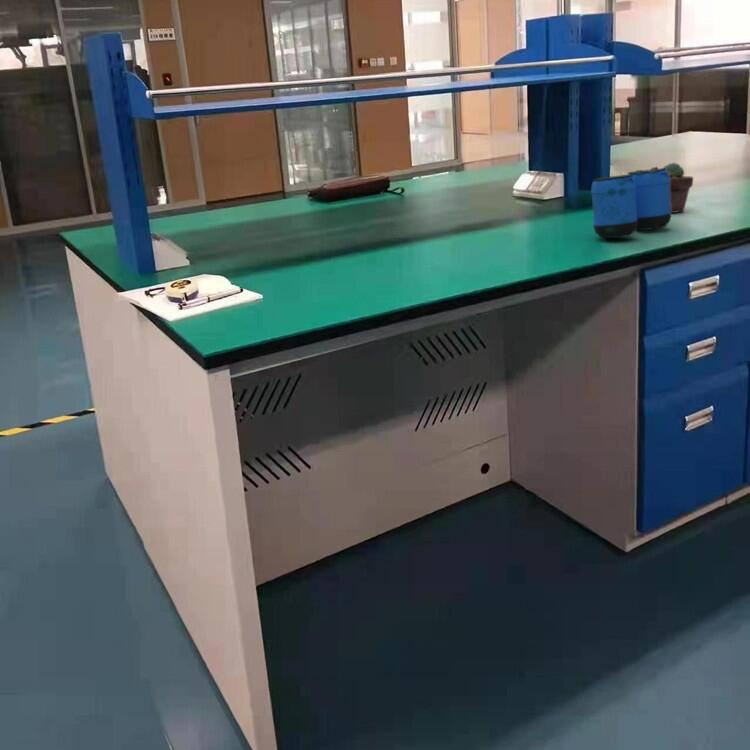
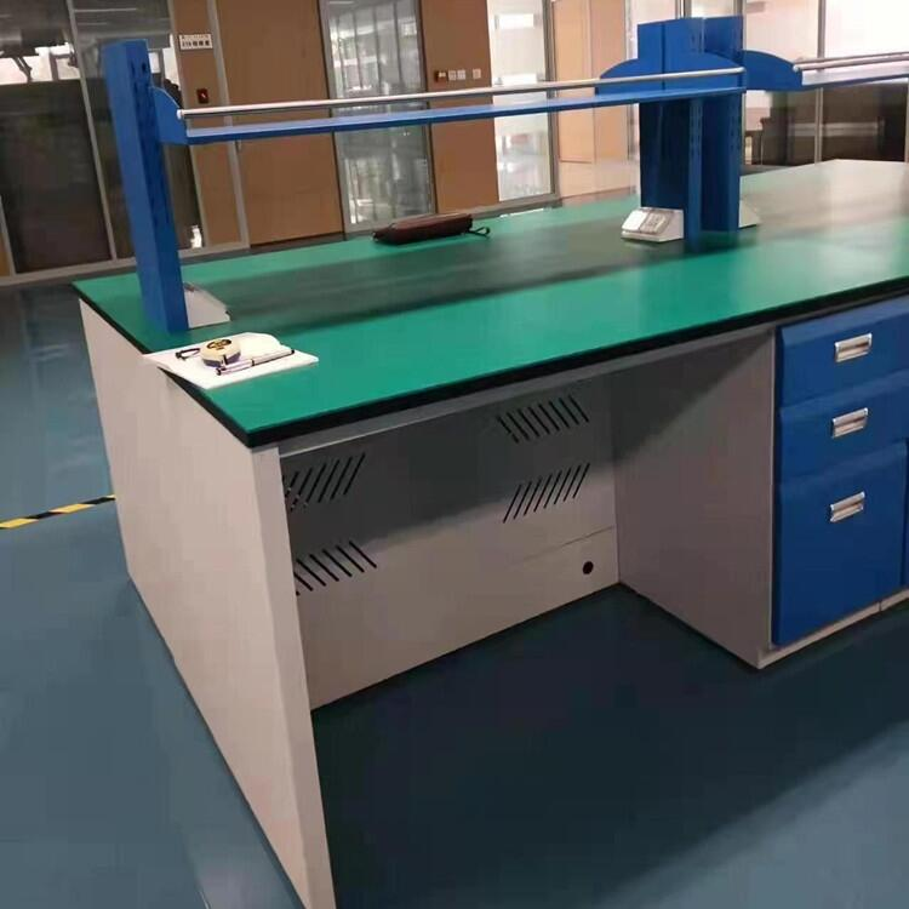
- potted succulent [663,162,694,214]
- barrel [590,166,672,239]
